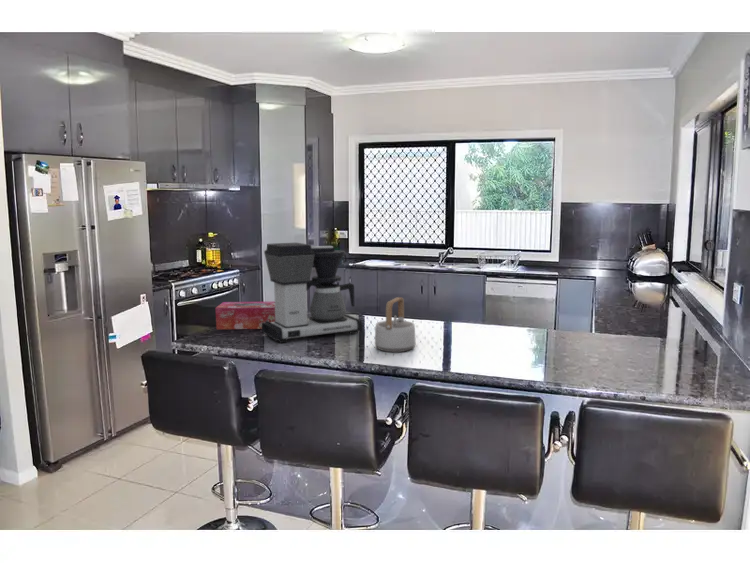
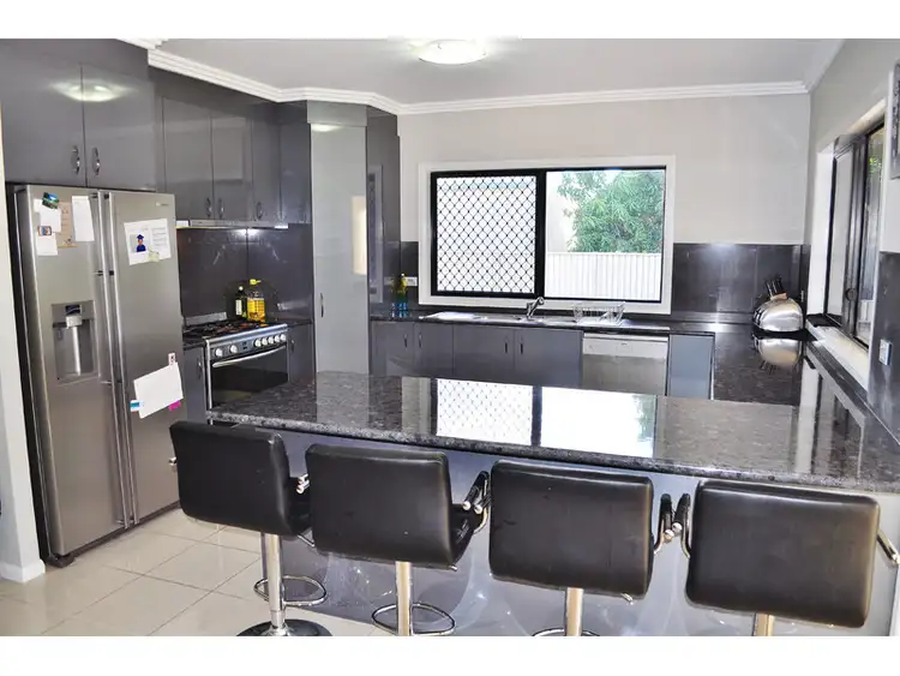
- tissue box [215,301,275,330]
- coffee maker [261,242,363,344]
- teapot [374,296,417,353]
